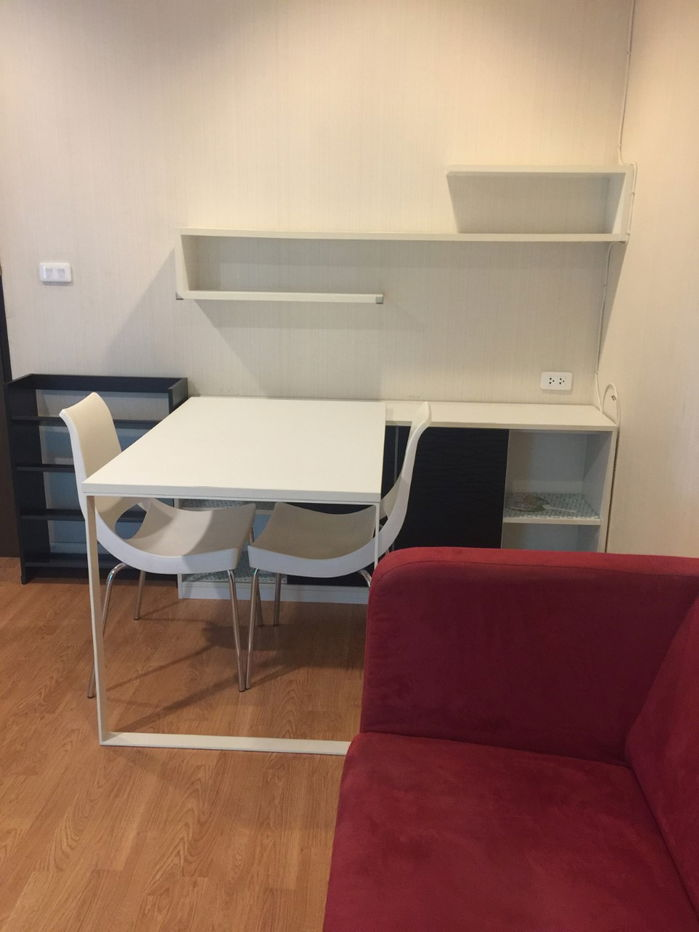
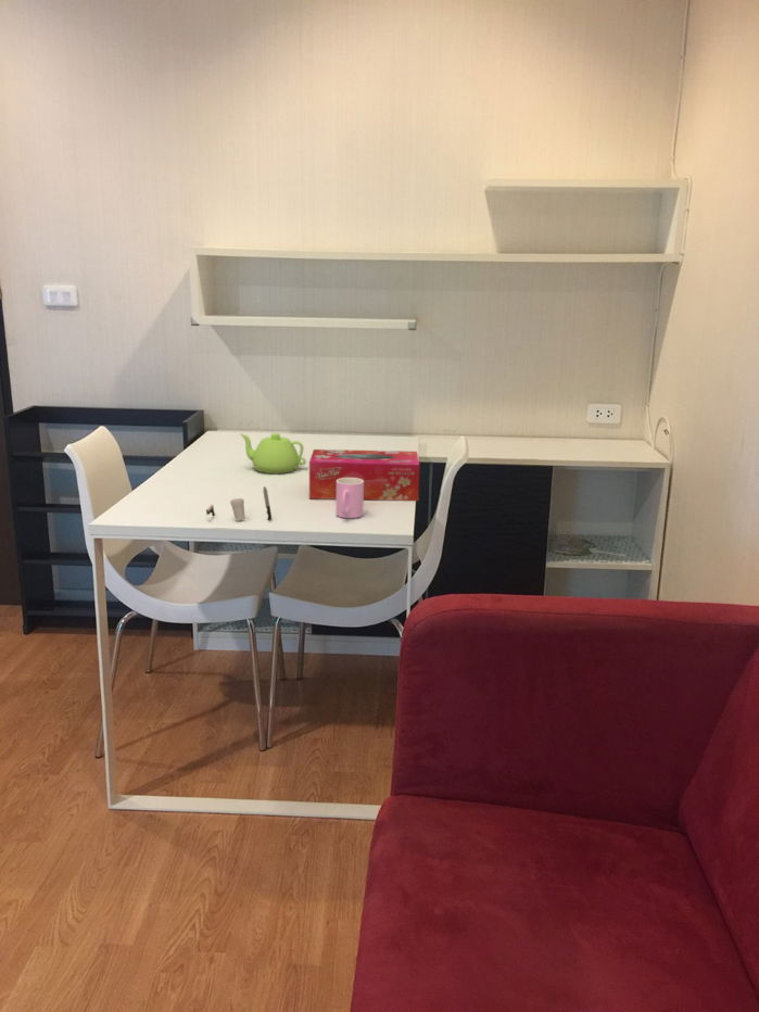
+ cup [336,478,365,519]
+ tissue box [308,448,420,502]
+ cup [205,485,273,522]
+ teapot [239,432,307,475]
